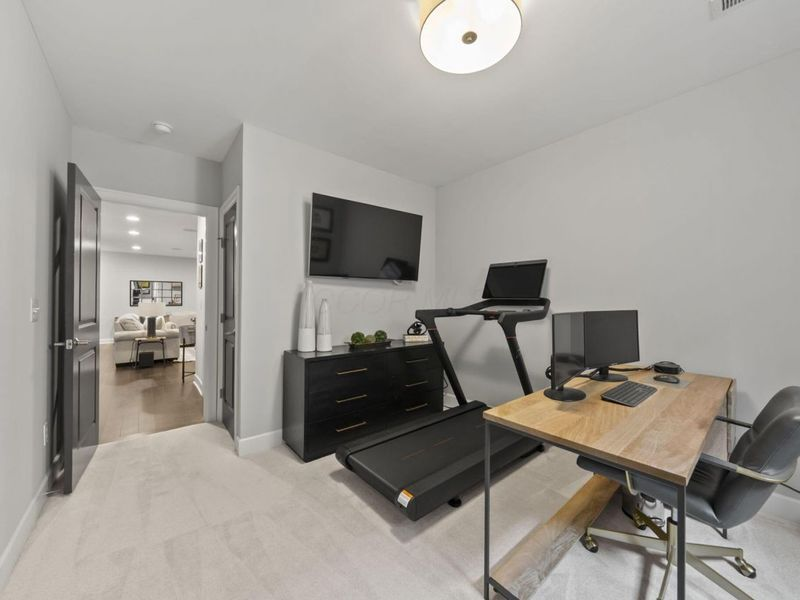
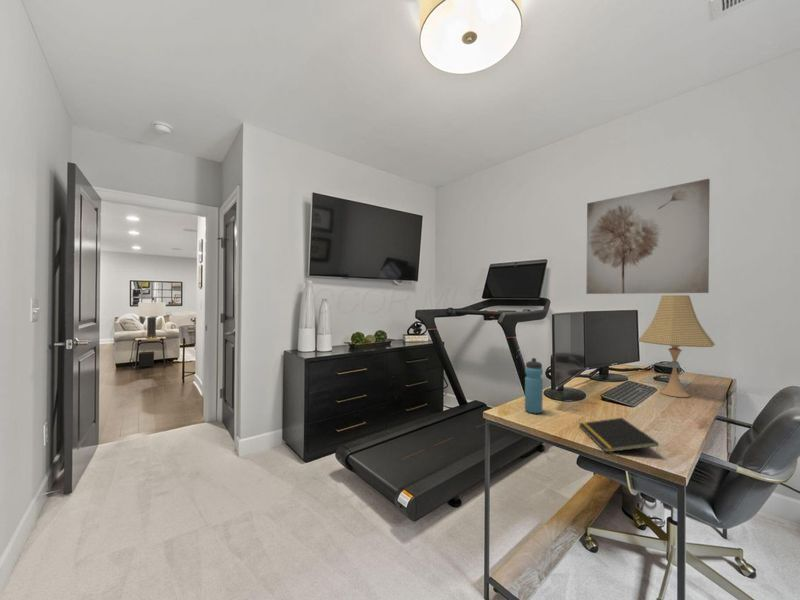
+ desk lamp [637,294,716,398]
+ wall art [585,178,711,295]
+ notepad [578,417,660,453]
+ water bottle [524,357,544,414]
